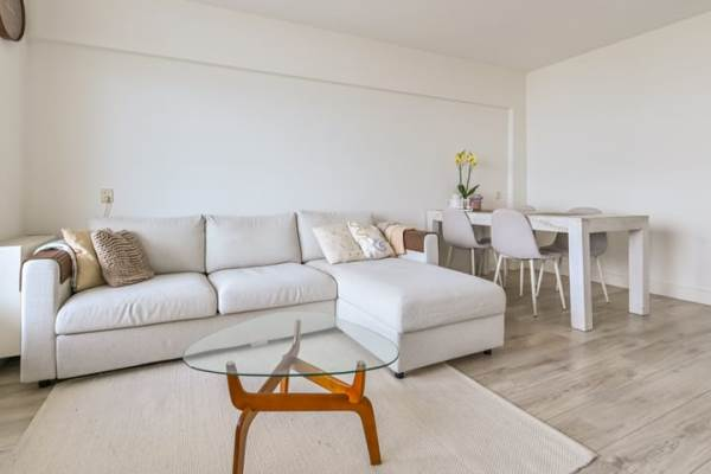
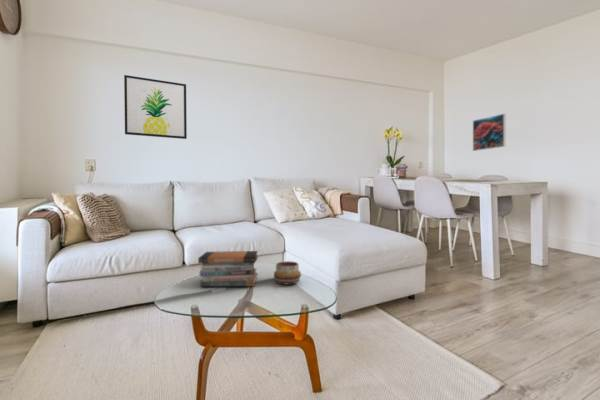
+ wall art [123,74,188,140]
+ book stack [197,250,259,287]
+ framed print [472,113,506,152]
+ decorative bowl [273,260,302,285]
